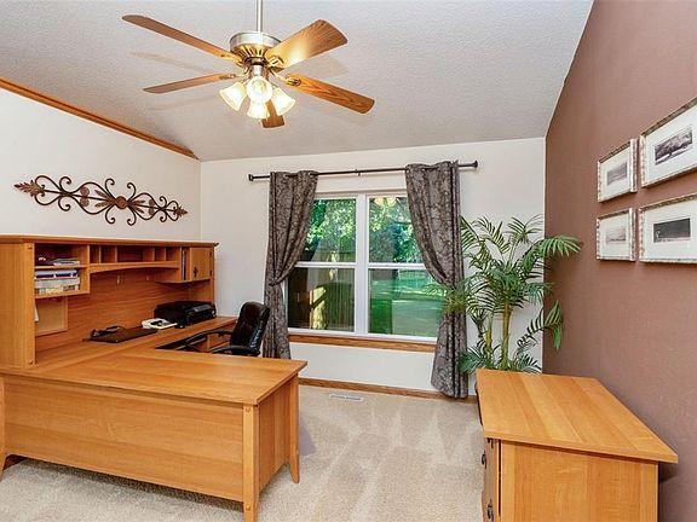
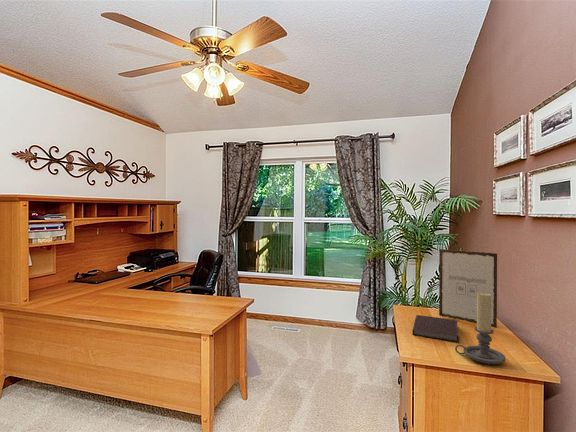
+ candle holder [454,293,507,365]
+ notebook [411,314,460,343]
+ picture frame [438,248,498,329]
